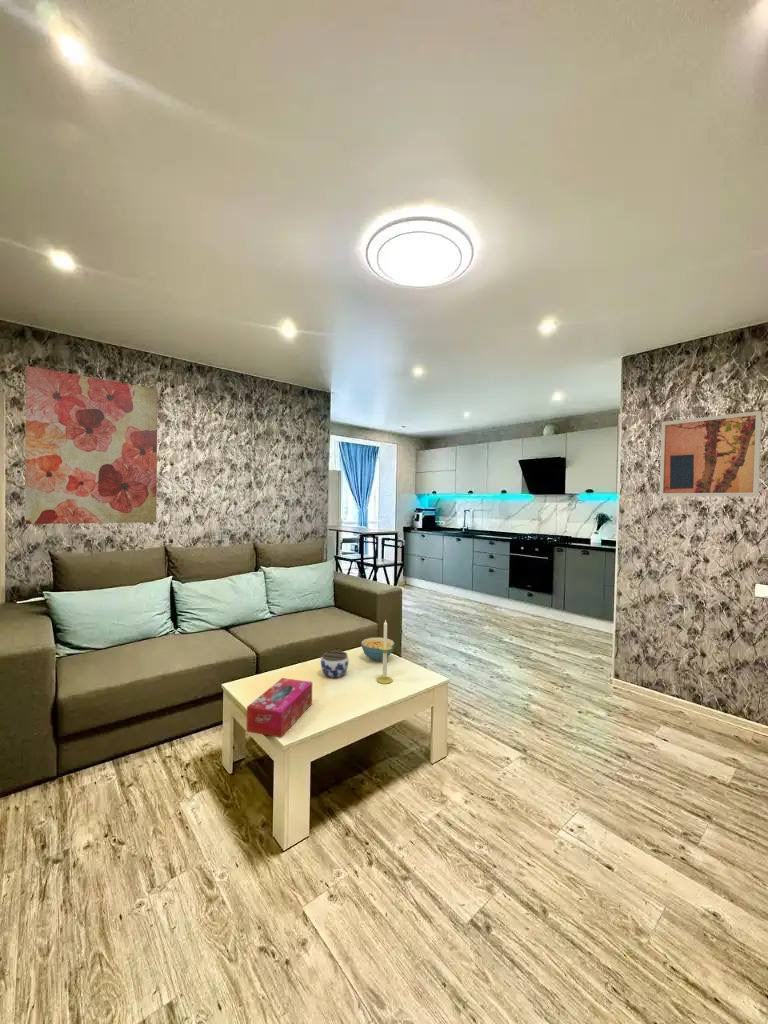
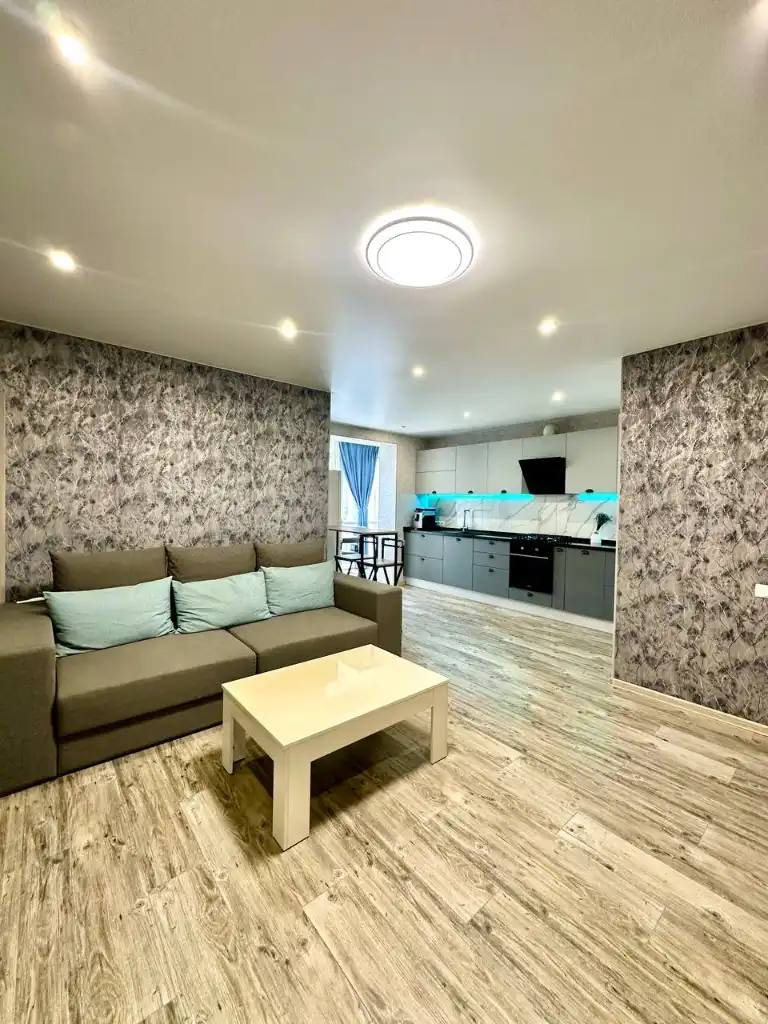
- cereal bowl [360,636,396,662]
- candle [375,619,394,685]
- wall art [658,410,762,498]
- wall art [24,365,159,525]
- jar [320,650,350,679]
- tissue box [246,677,313,739]
